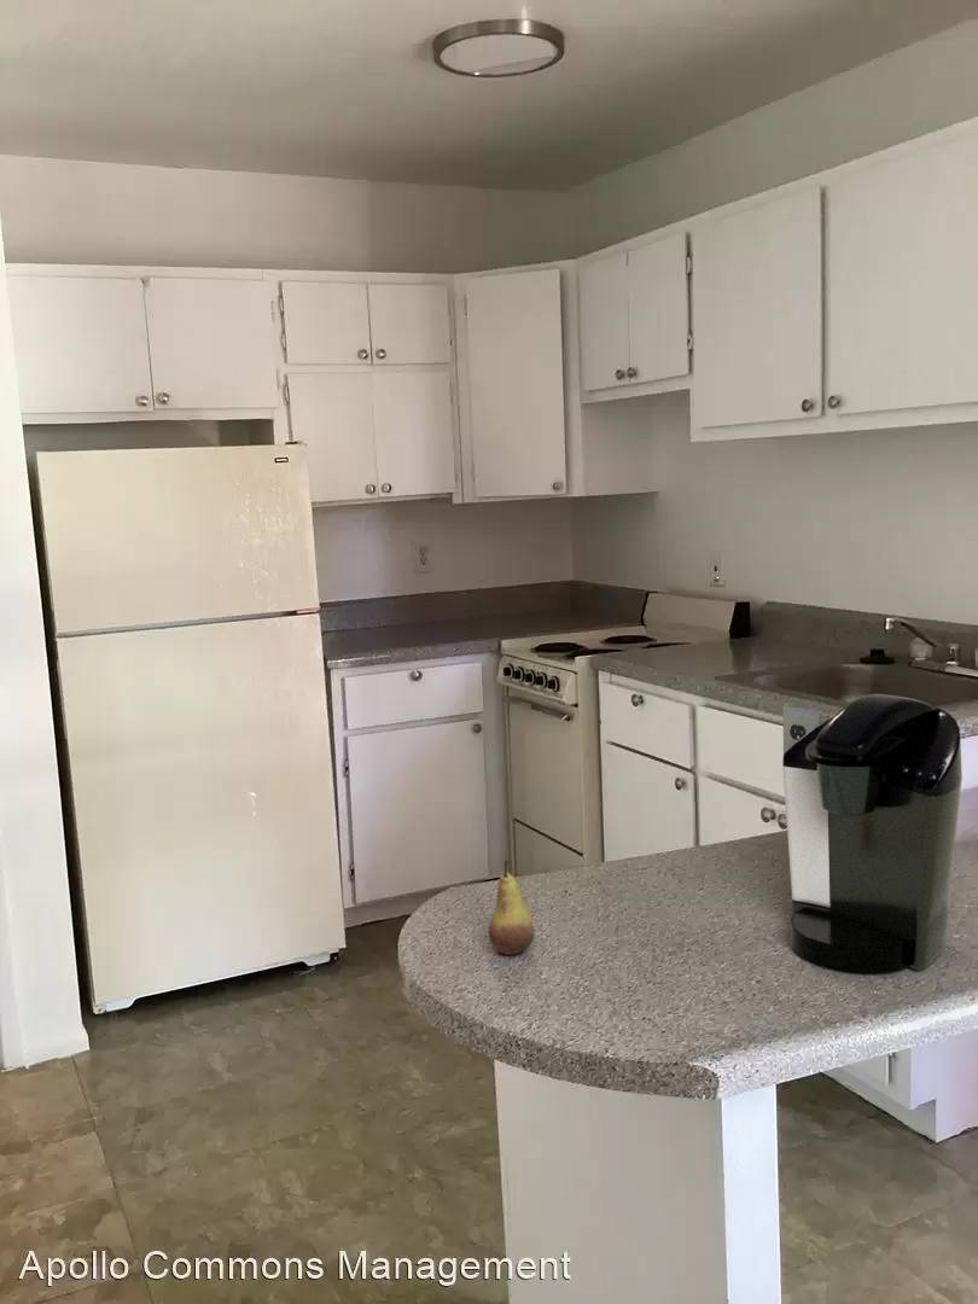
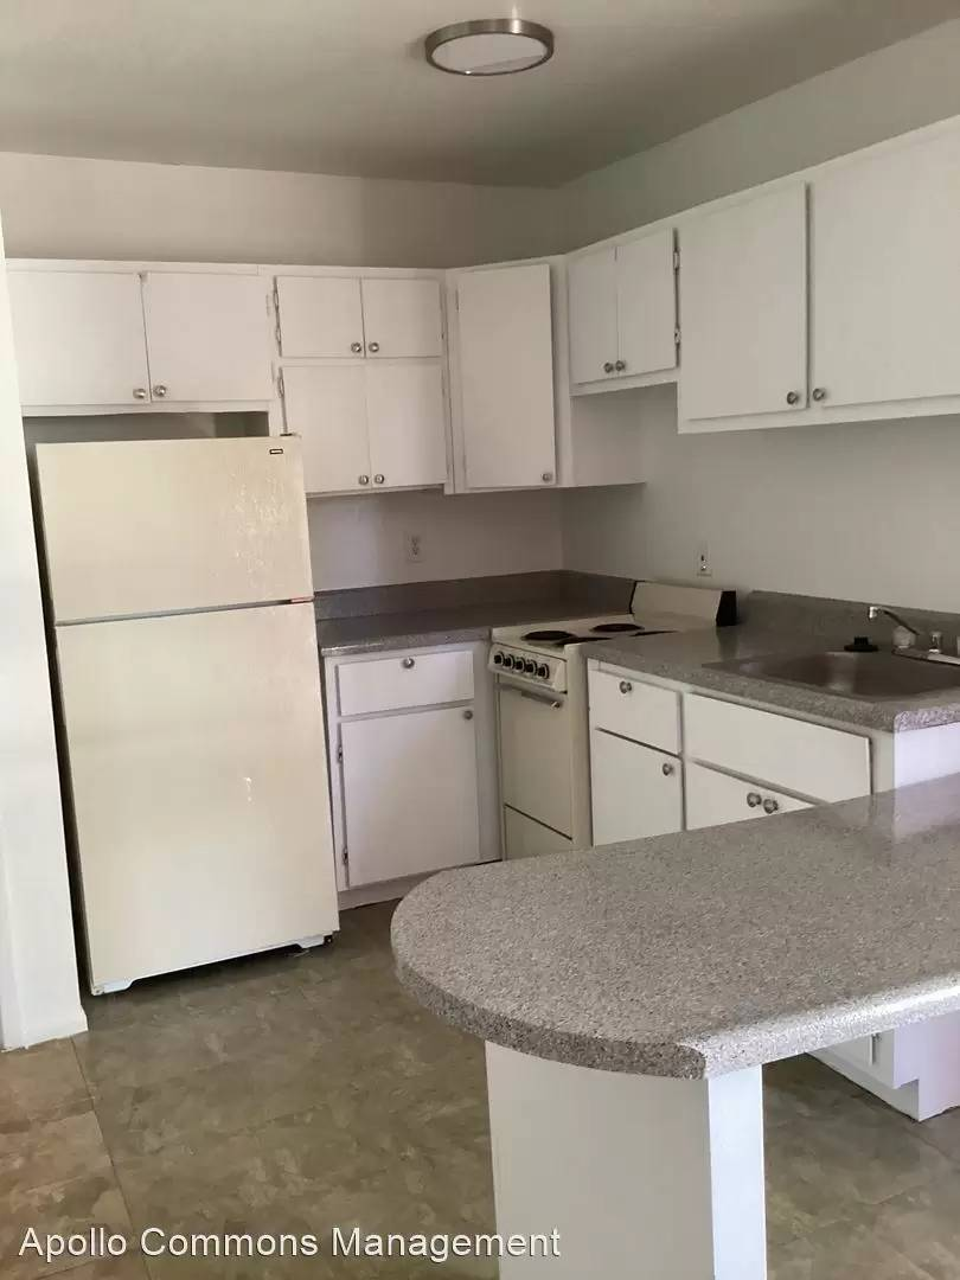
- coffee maker [781,693,964,974]
- fruit [488,858,536,956]
